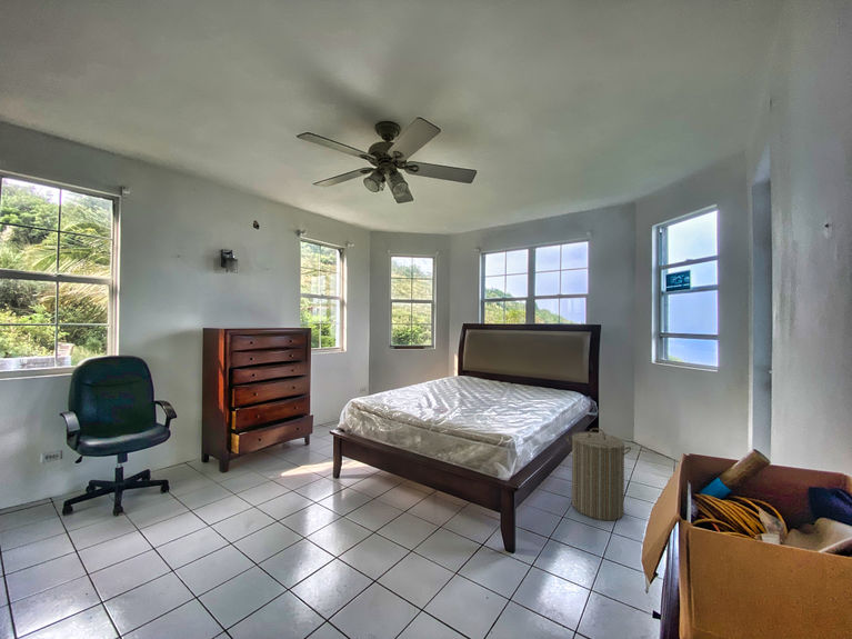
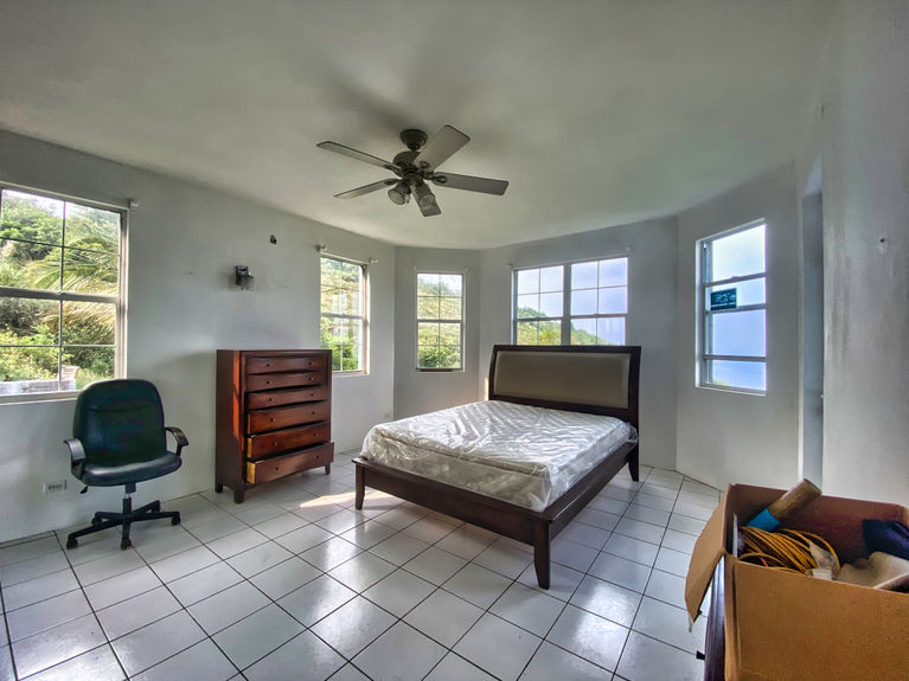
- laundry hamper [565,427,633,521]
